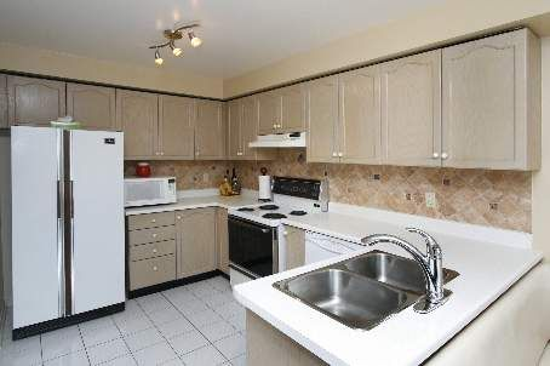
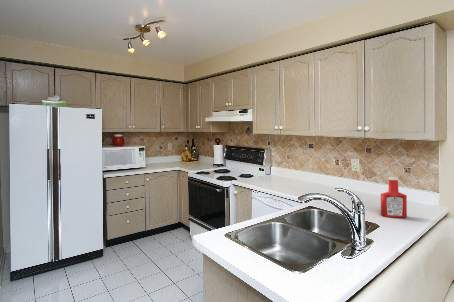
+ soap bottle [380,176,408,219]
